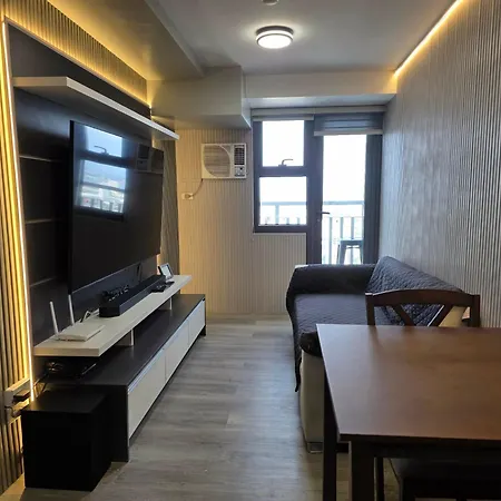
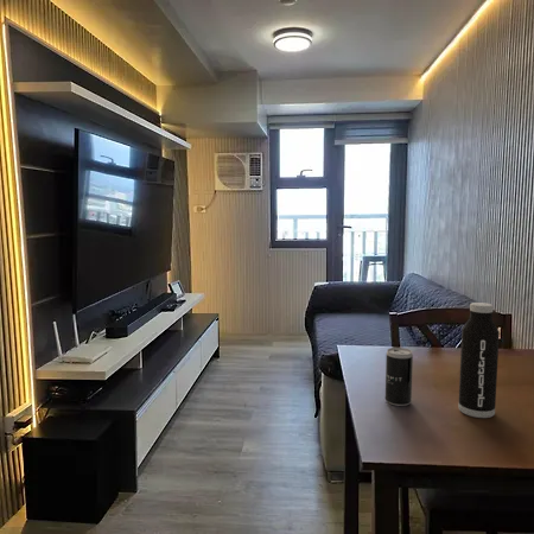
+ water bottle [457,301,501,419]
+ beverage can [384,347,414,407]
